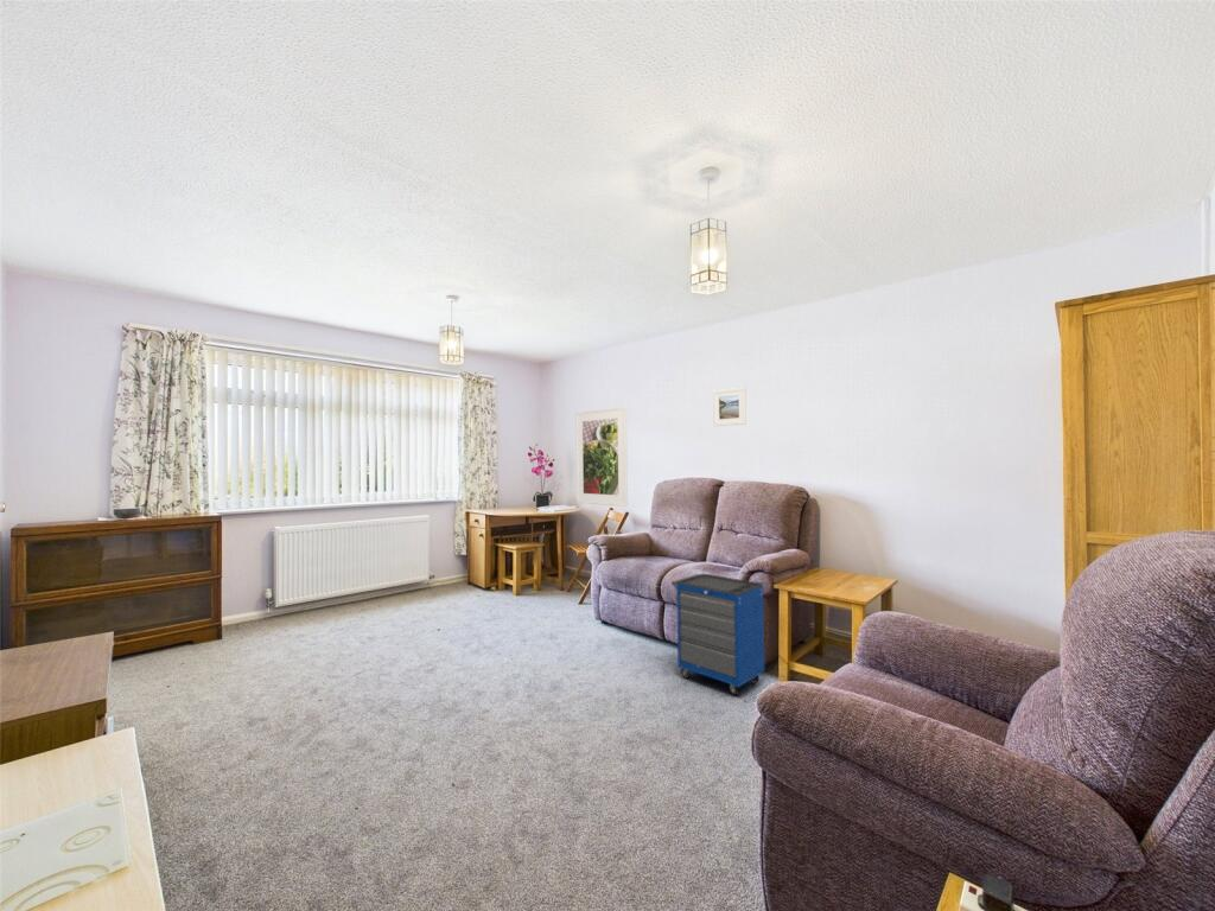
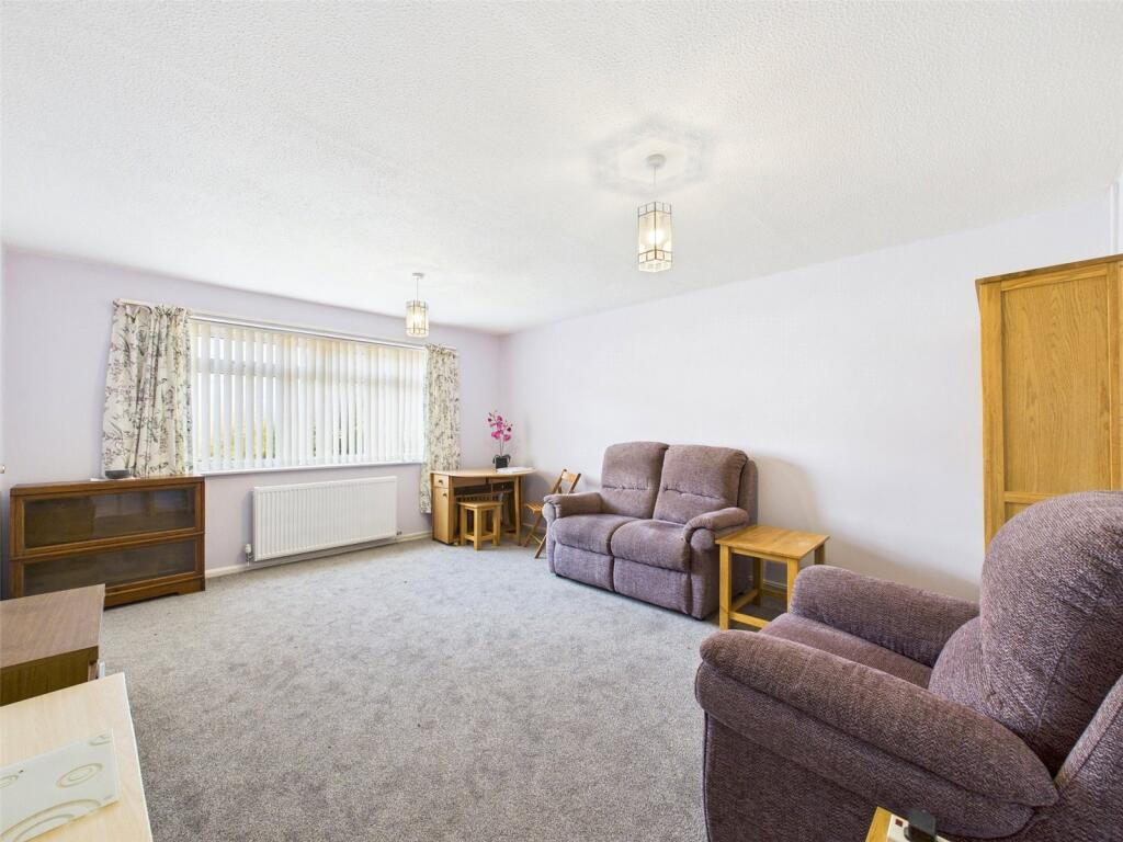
- cabinet [670,572,765,696]
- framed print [712,386,748,427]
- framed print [574,406,629,508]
